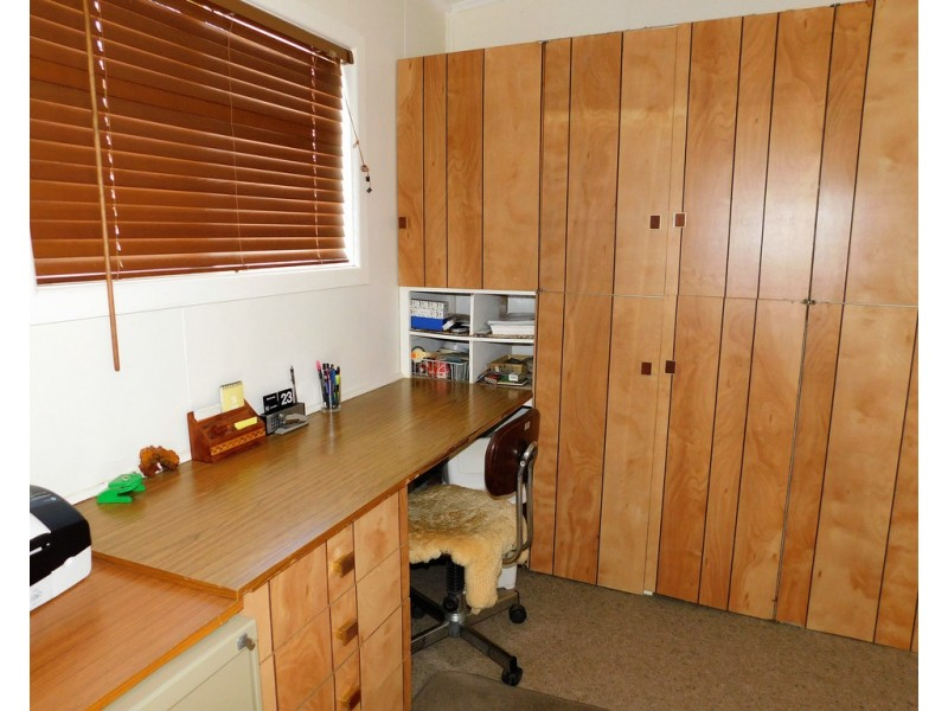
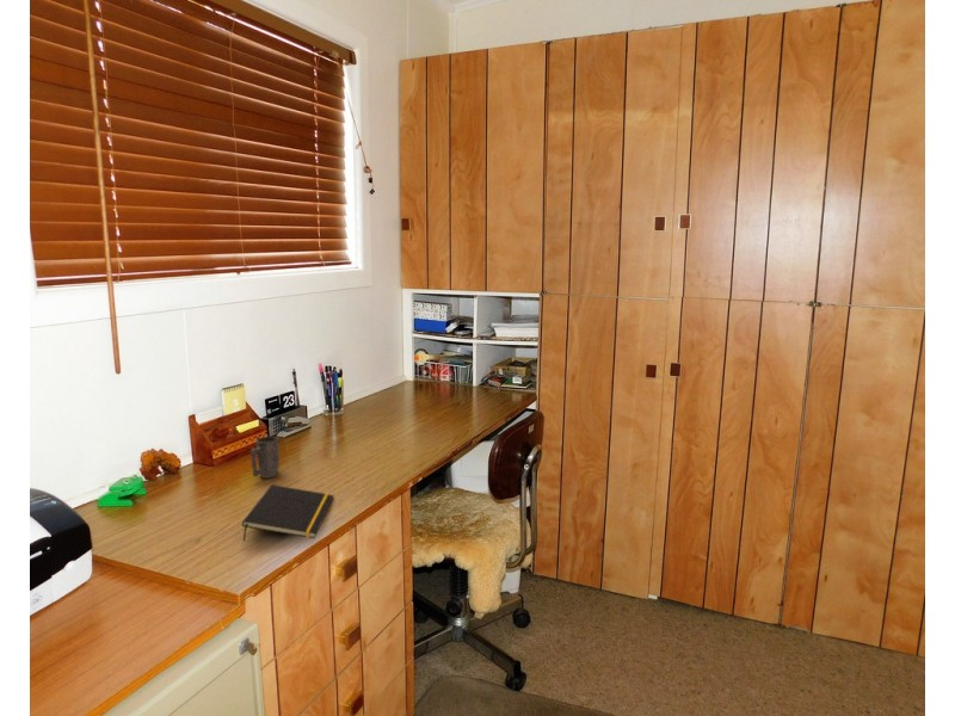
+ notepad [241,483,334,543]
+ mug [249,436,281,480]
